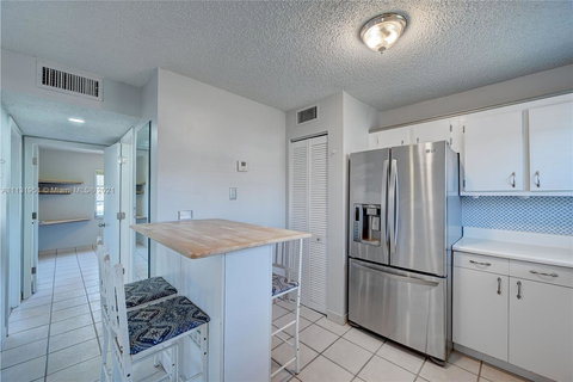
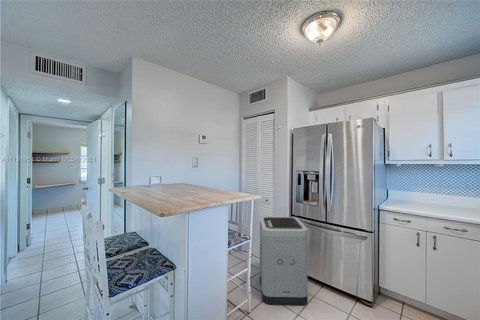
+ trash can [259,216,308,306]
